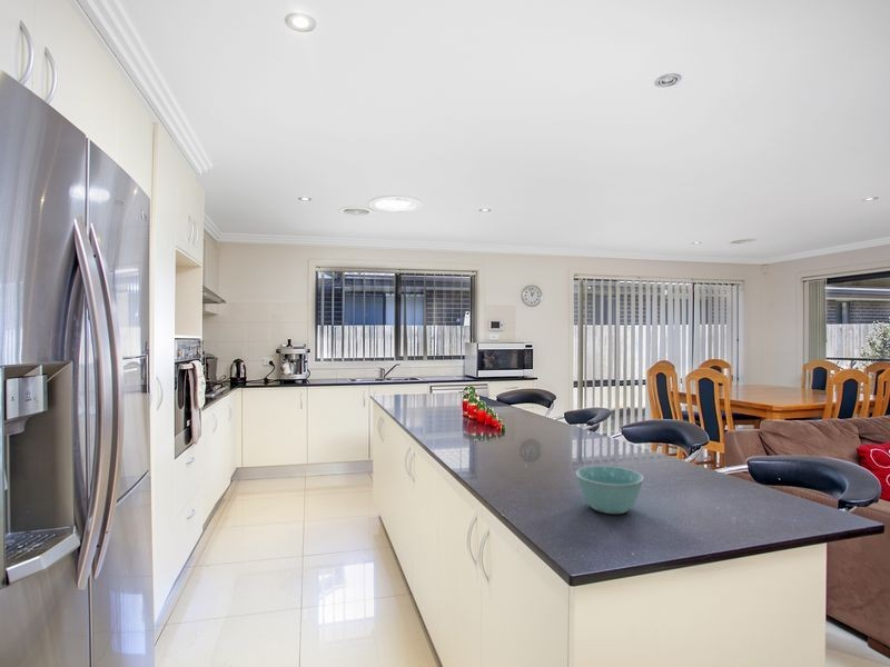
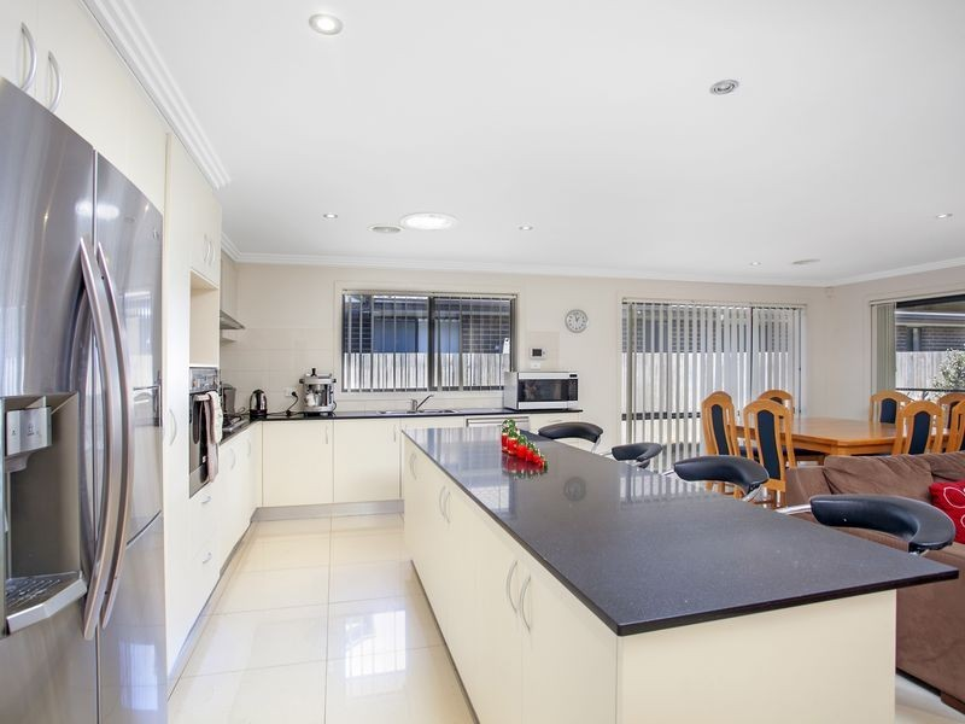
- bowl [575,465,644,515]
